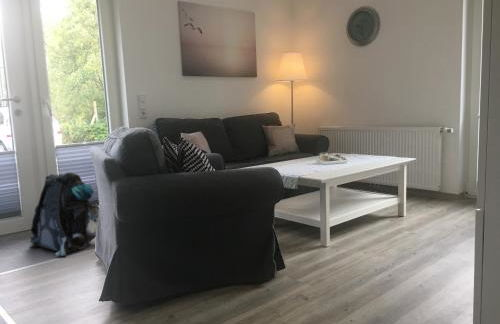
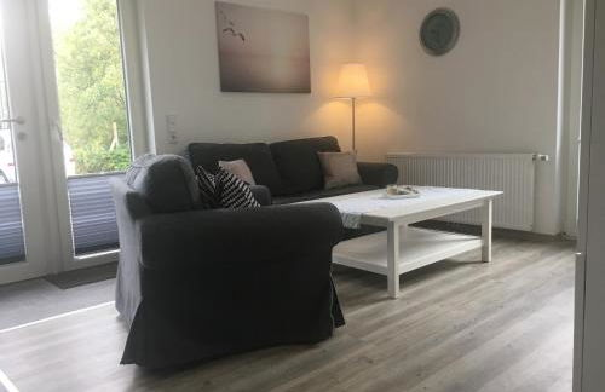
- backpack [28,172,100,257]
